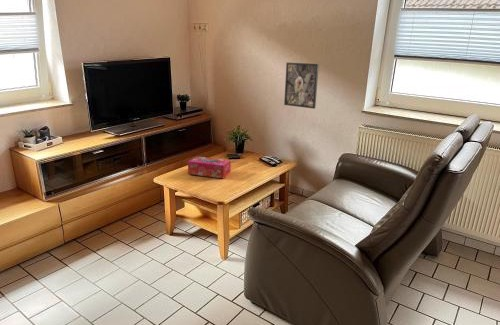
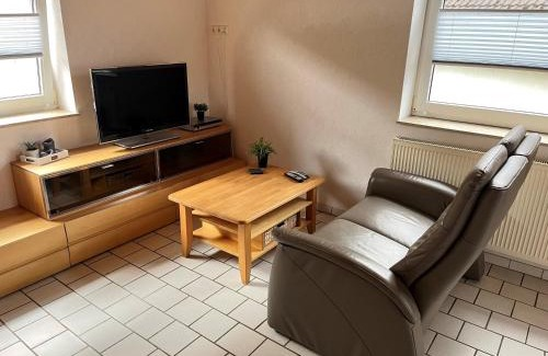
- tissue box [187,155,232,179]
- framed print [283,62,320,110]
